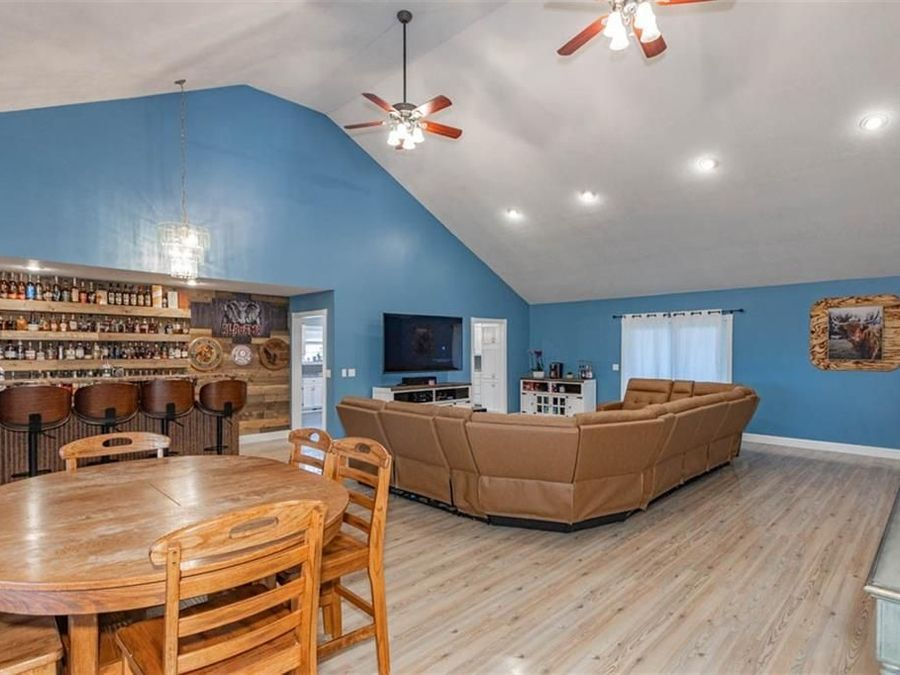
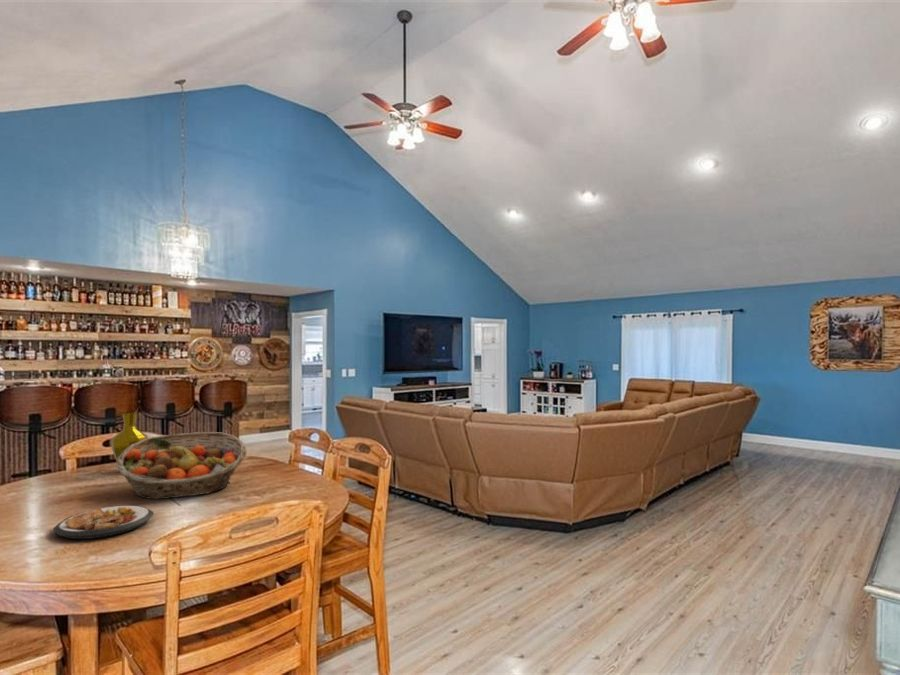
+ fruit basket [115,431,248,500]
+ vase [110,412,149,463]
+ plate [52,505,154,540]
